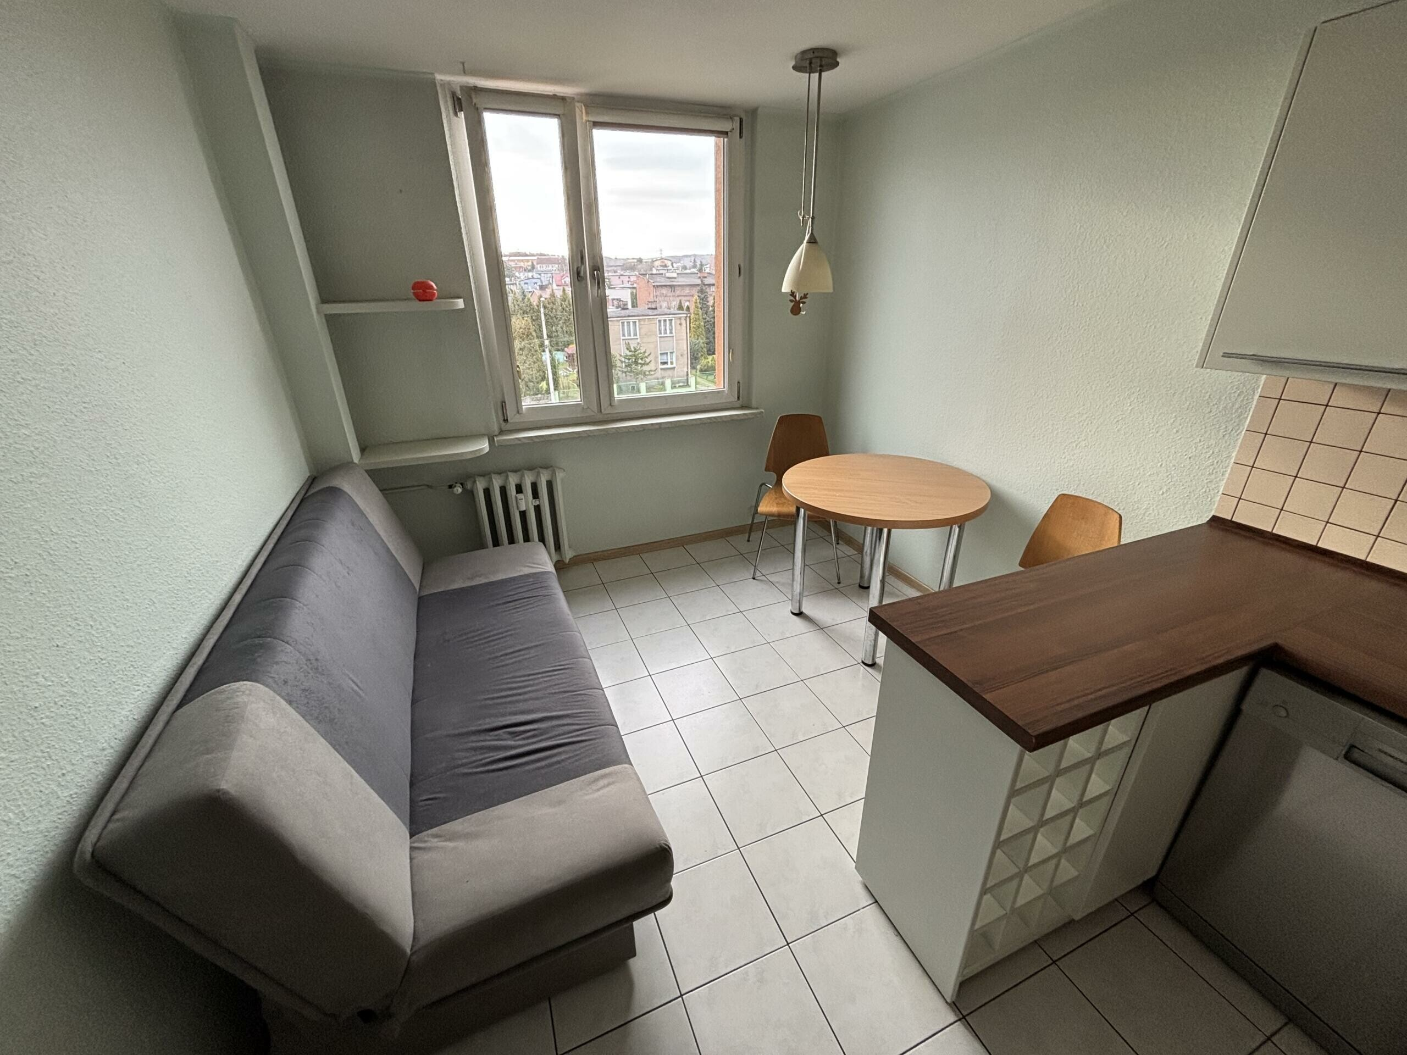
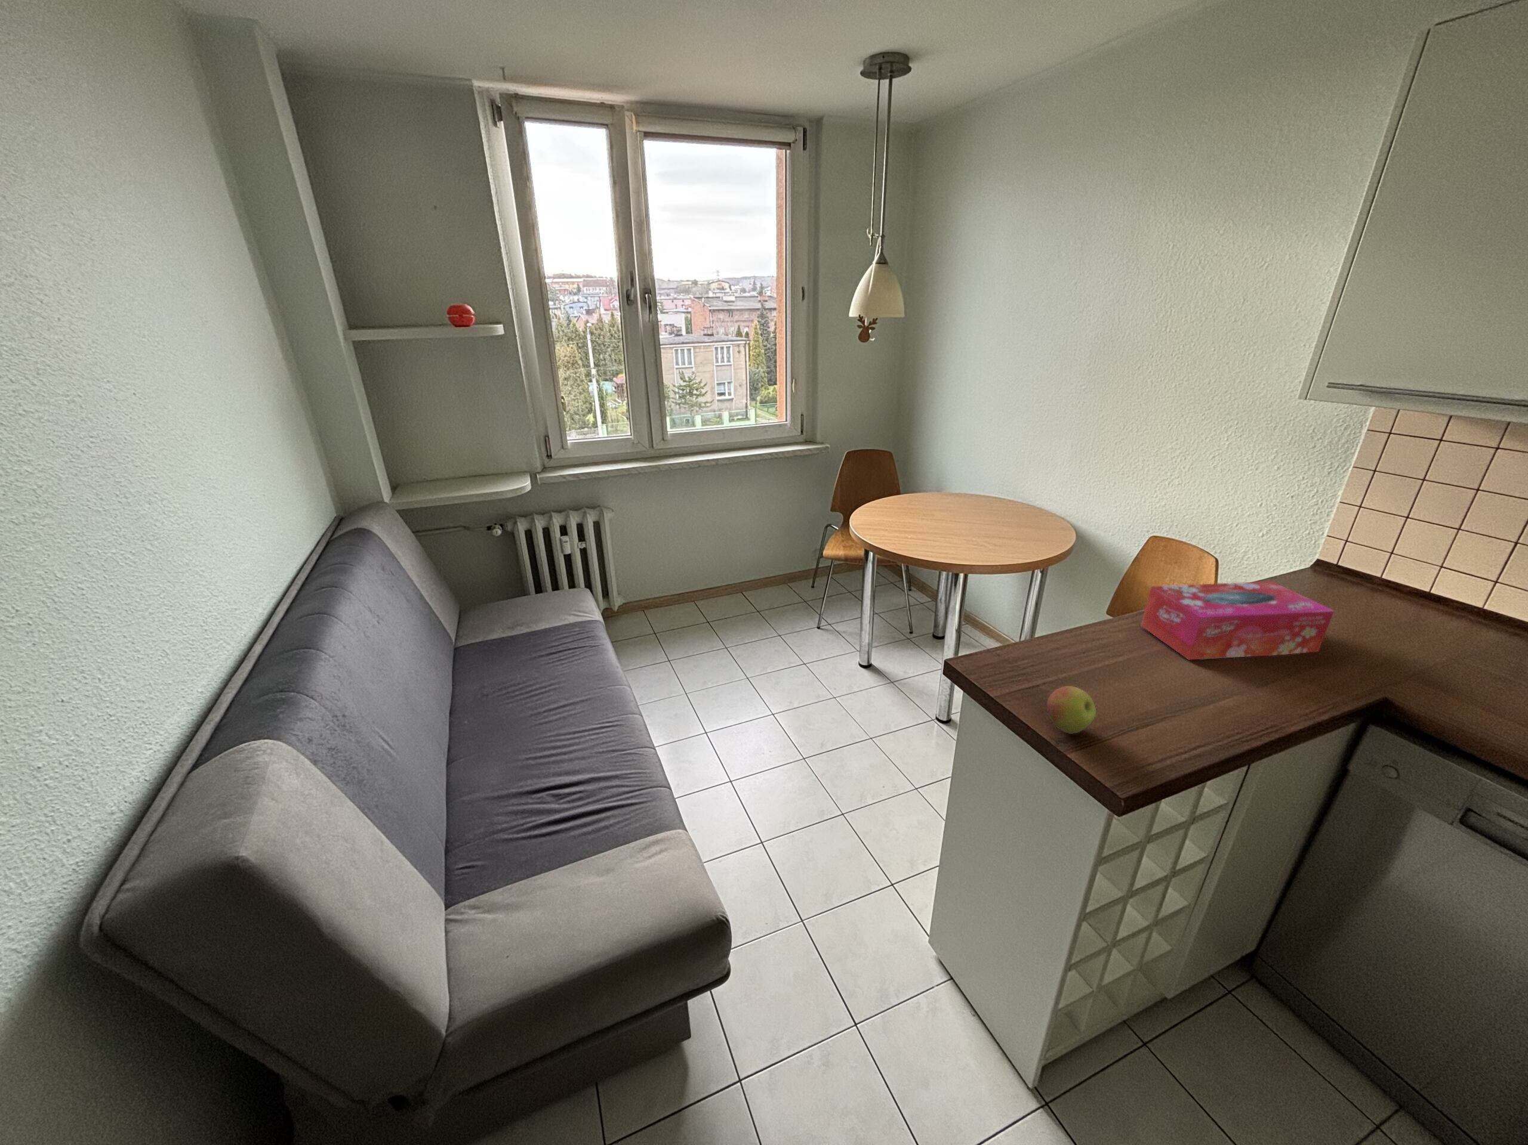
+ apple [1047,686,1096,735]
+ tissue box [1141,580,1335,660]
